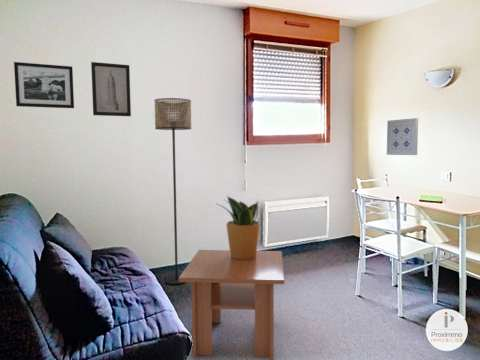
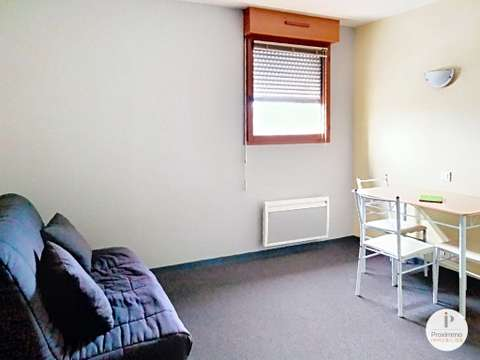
- coffee table [179,249,285,360]
- wall art [386,117,419,156]
- picture frame [13,61,75,109]
- potted plant [214,195,261,260]
- wall art [90,61,132,117]
- floor lamp [153,97,192,285]
